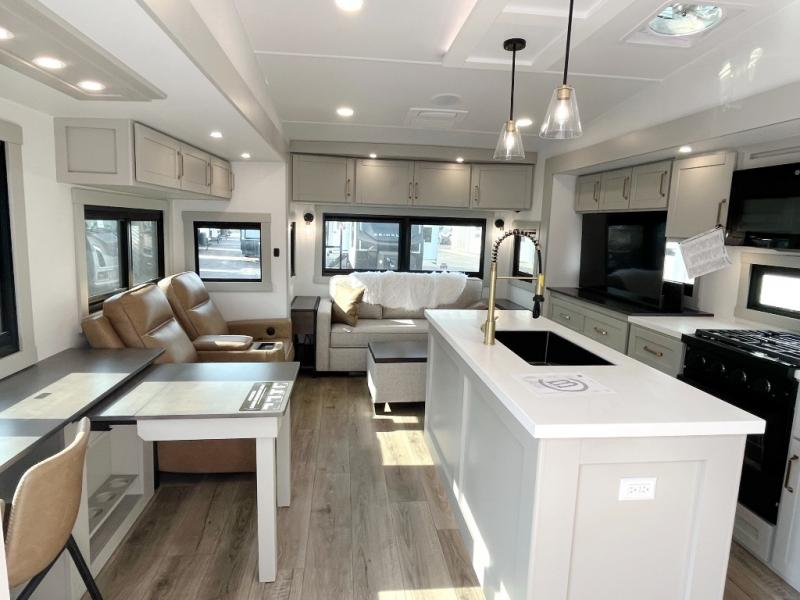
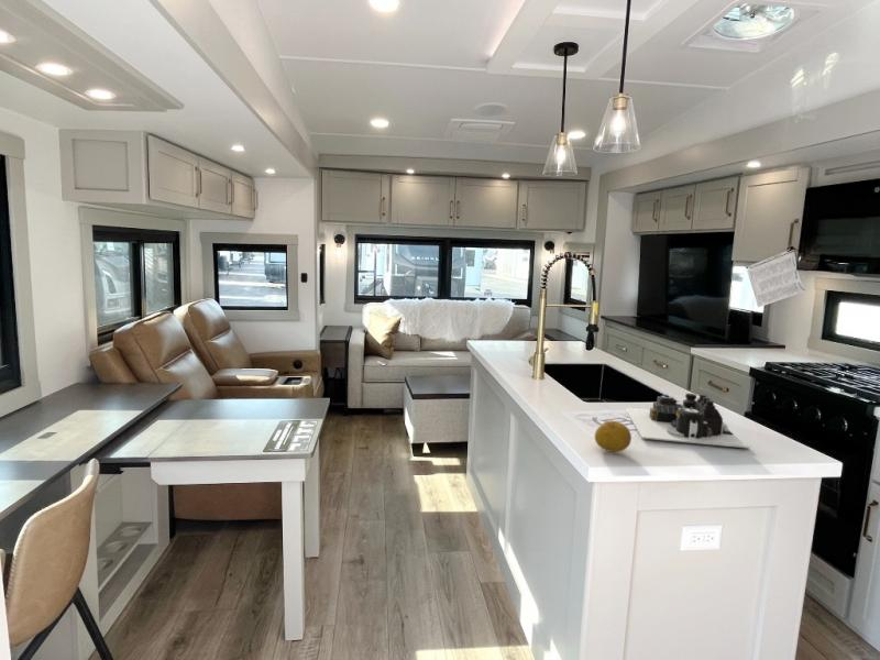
+ architectural model [624,389,750,449]
+ fruit [594,419,632,453]
